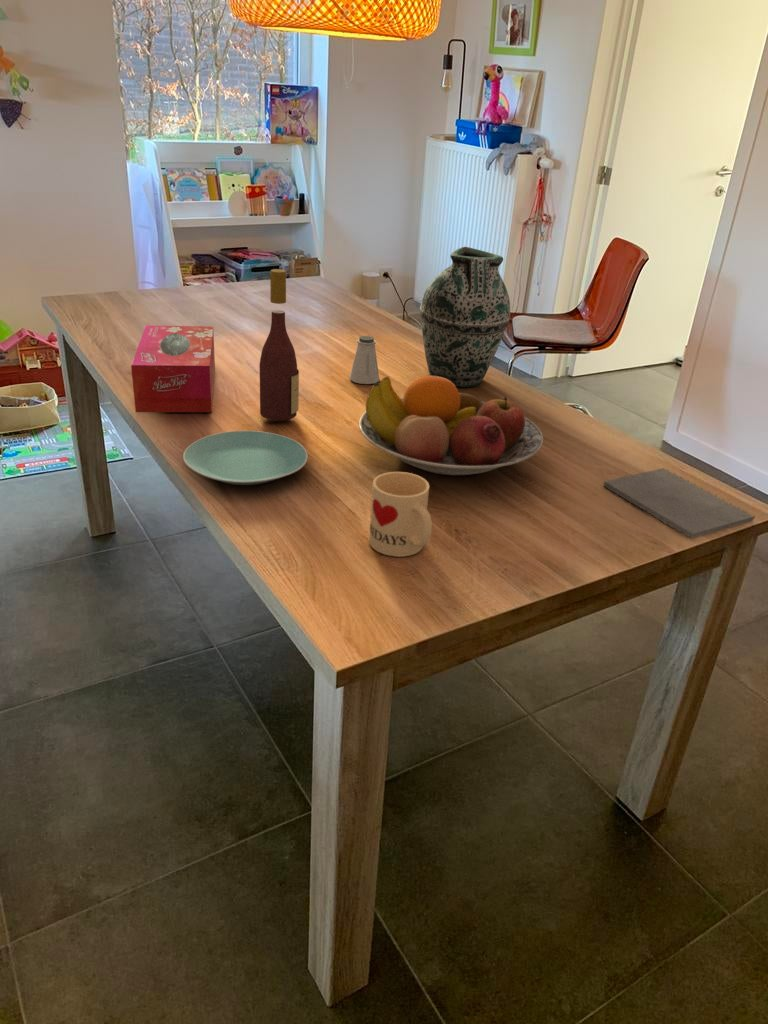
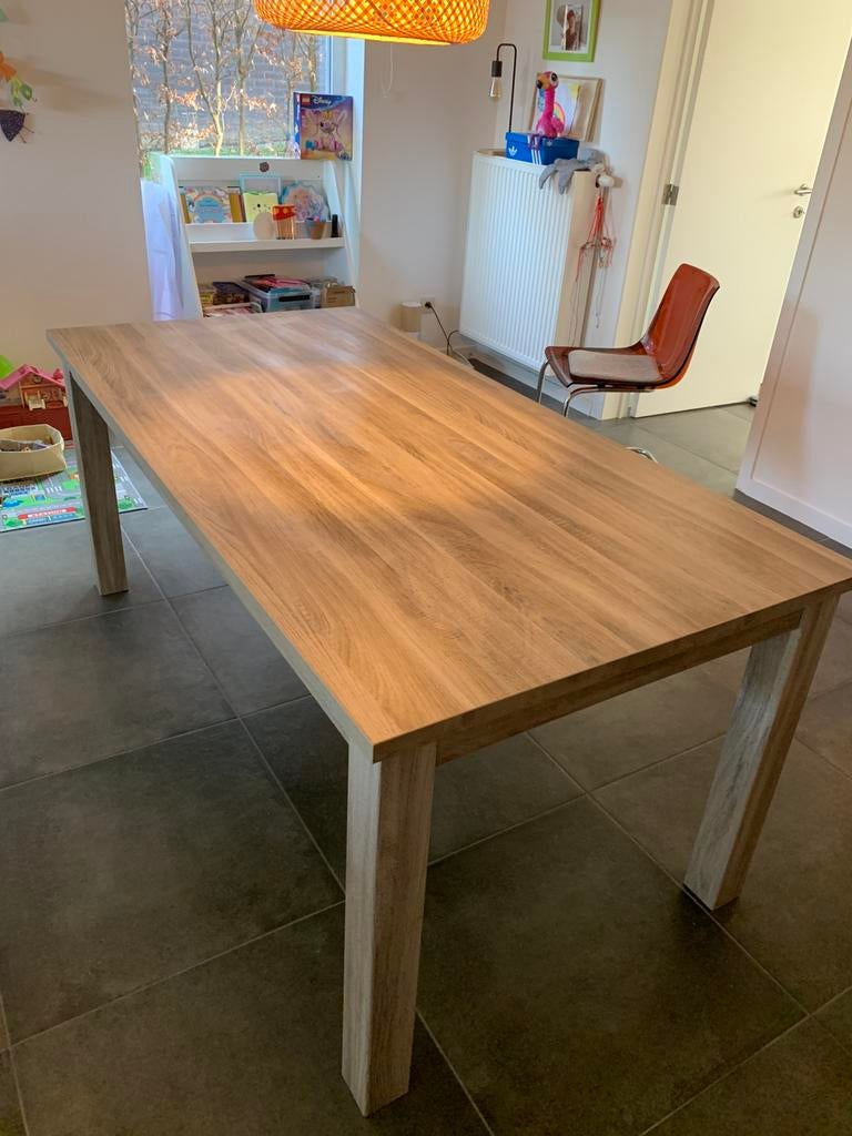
- tissue box [130,324,216,413]
- mug [368,471,433,558]
- fruit bowl [358,375,544,476]
- vase [419,246,511,388]
- wine bottle [258,268,300,421]
- saltshaker [349,335,380,385]
- plate [182,430,309,486]
- notepad [602,467,756,540]
